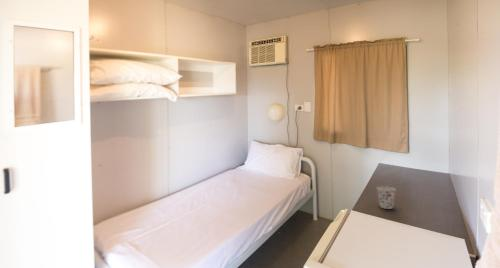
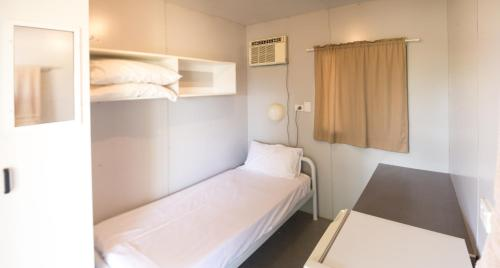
- cup [376,186,397,210]
